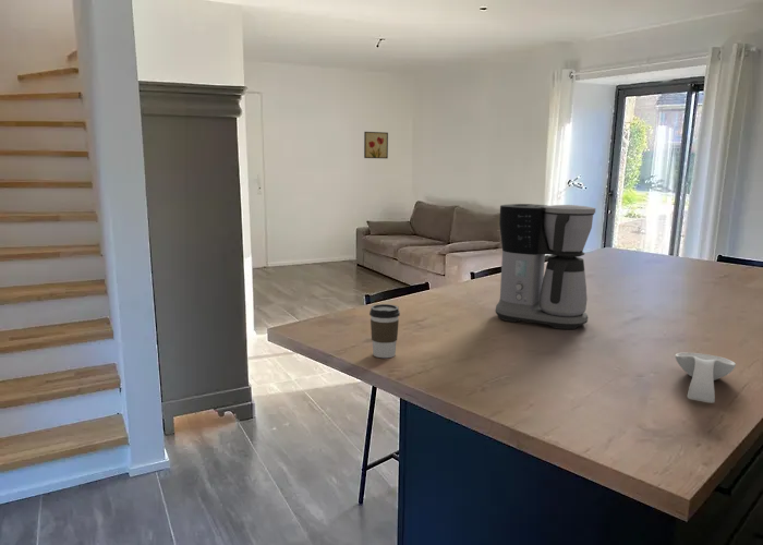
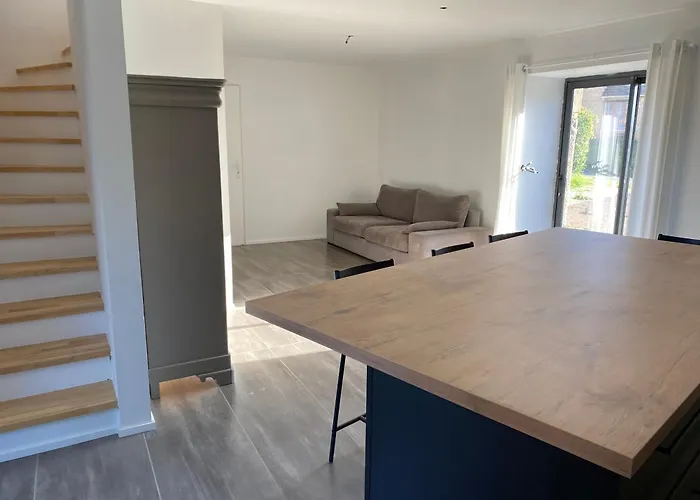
- wall art [363,131,389,159]
- spoon rest [674,351,737,404]
- coffee cup [368,303,401,359]
- coffee maker [494,203,596,330]
